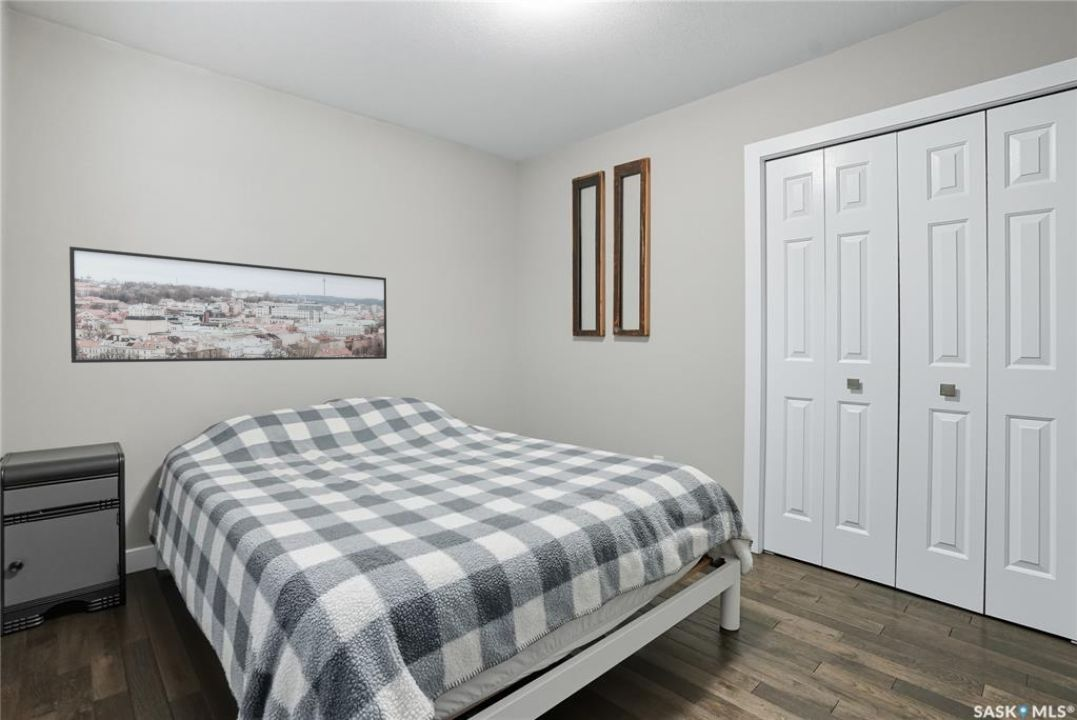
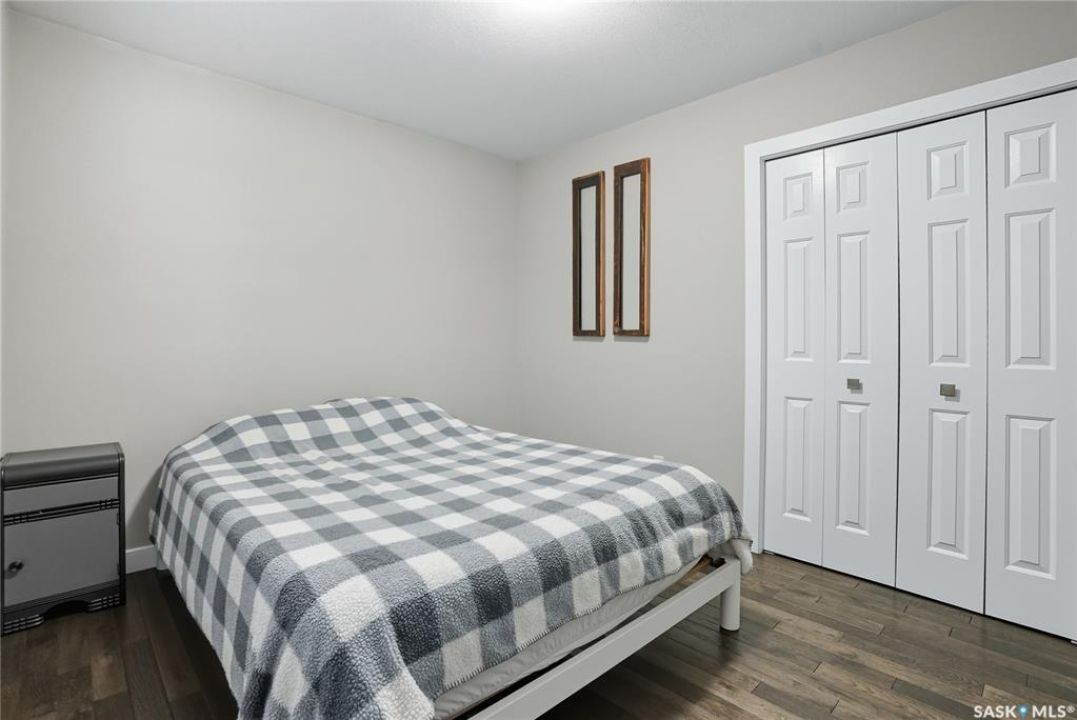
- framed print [68,245,388,364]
